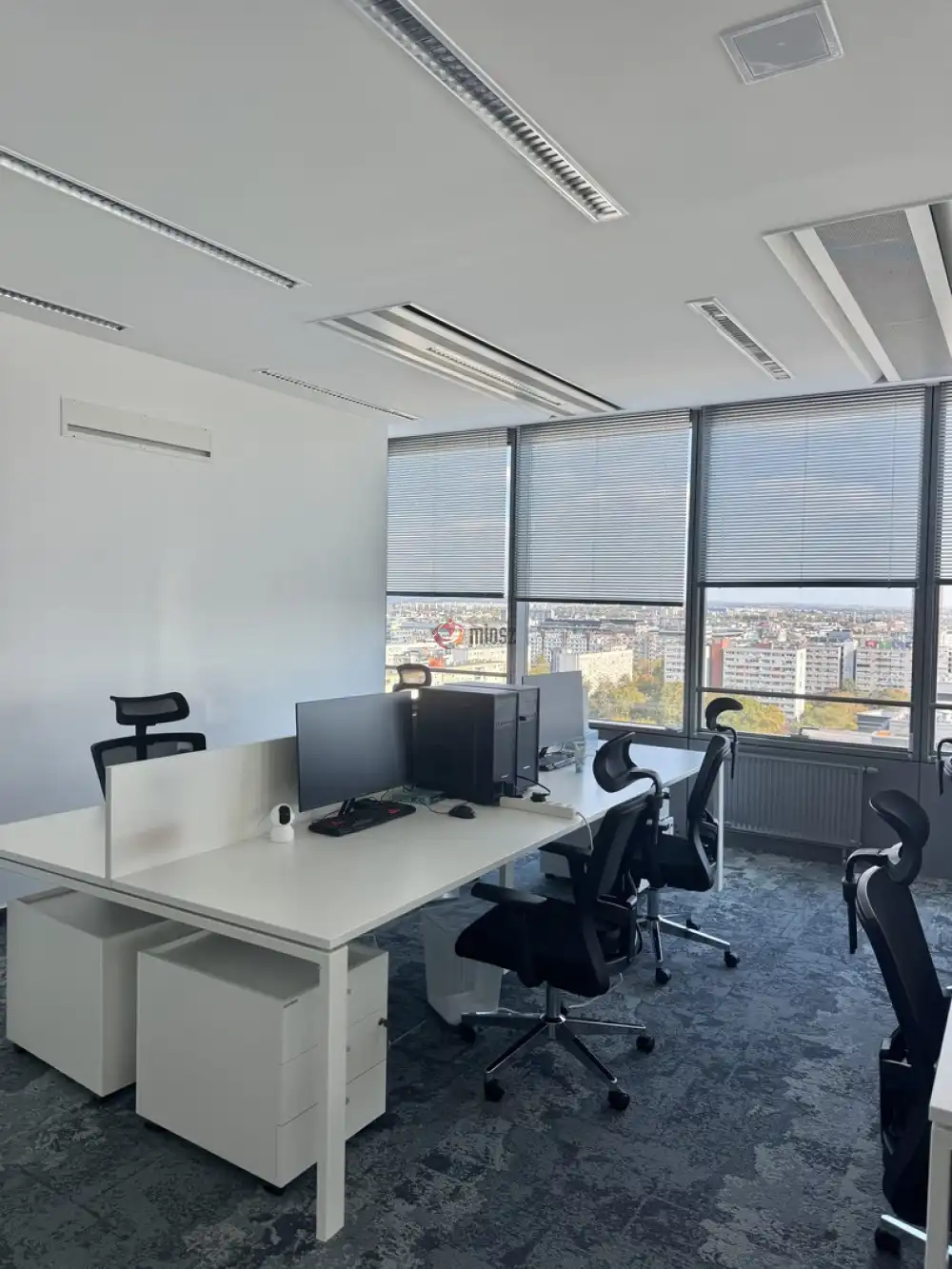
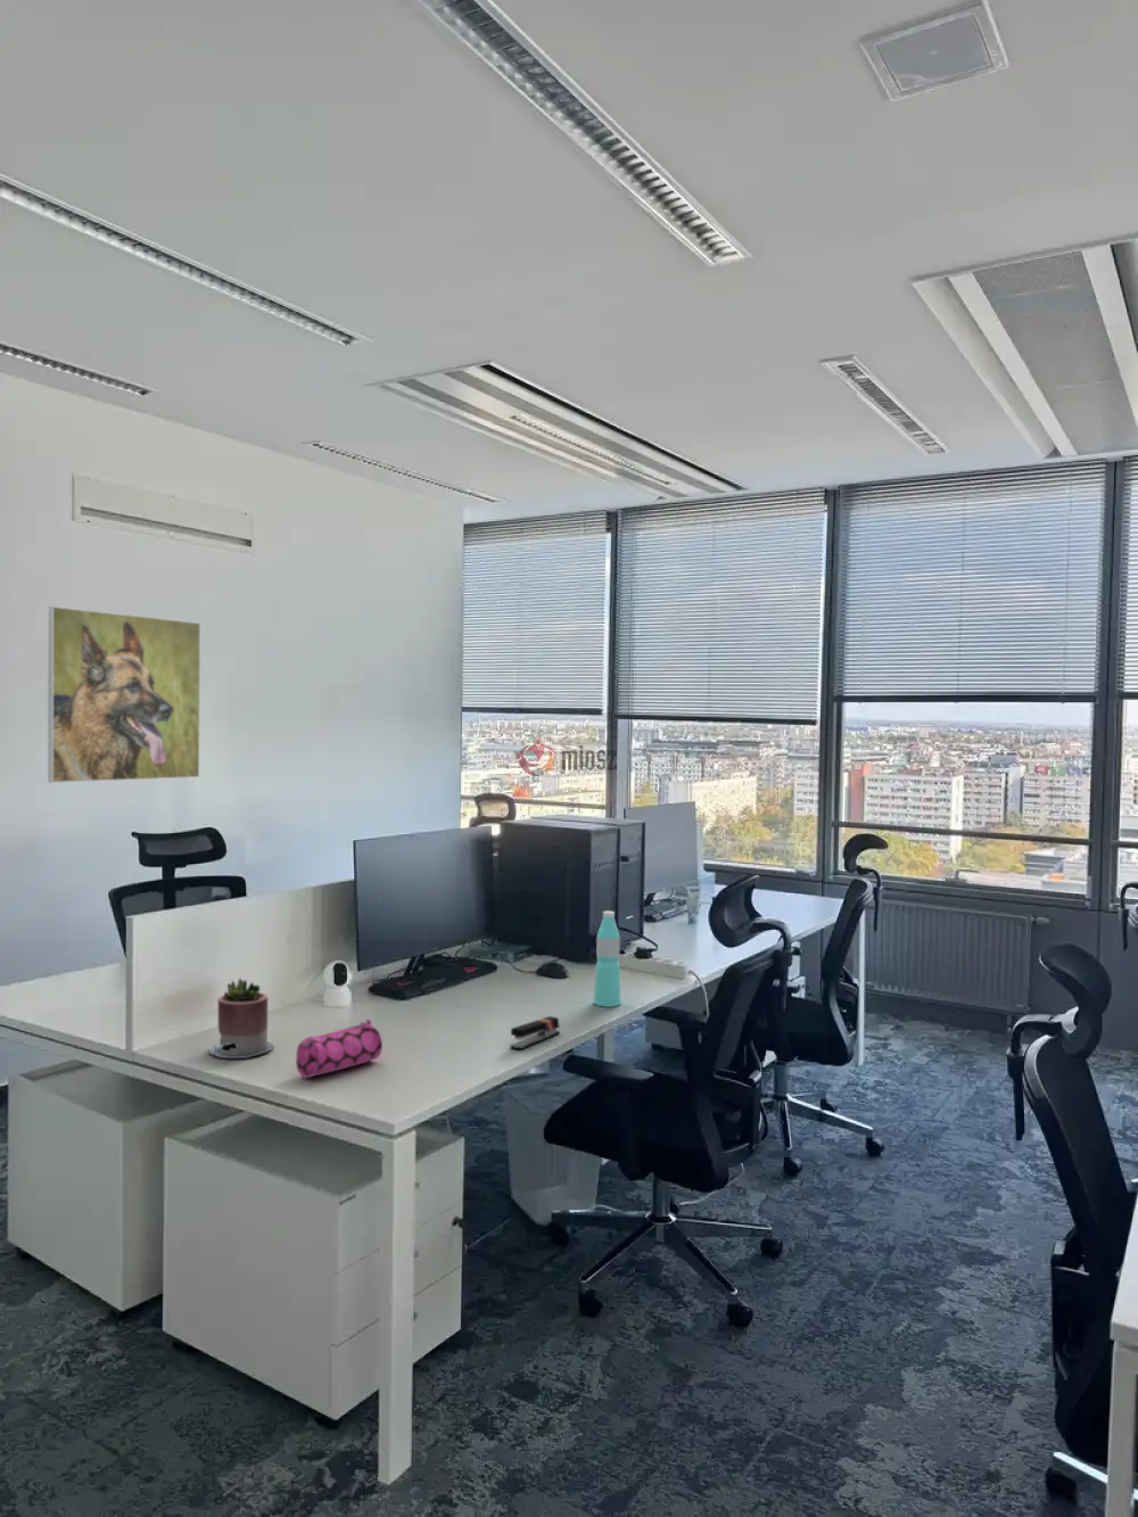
+ succulent planter [208,978,275,1059]
+ stapler [509,1015,561,1051]
+ pencil case [295,1019,384,1078]
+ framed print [47,605,202,784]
+ water bottle [593,911,622,1008]
